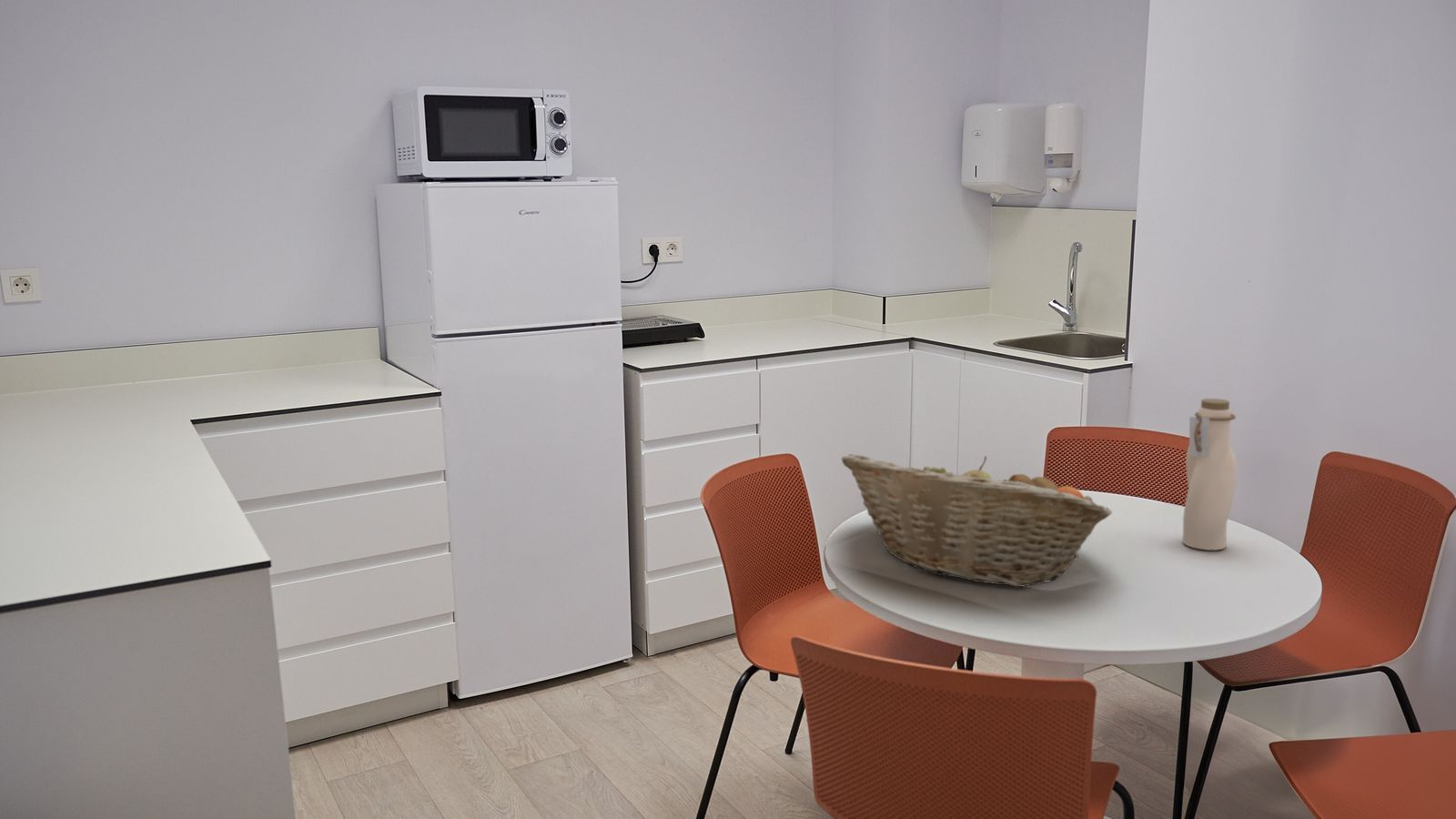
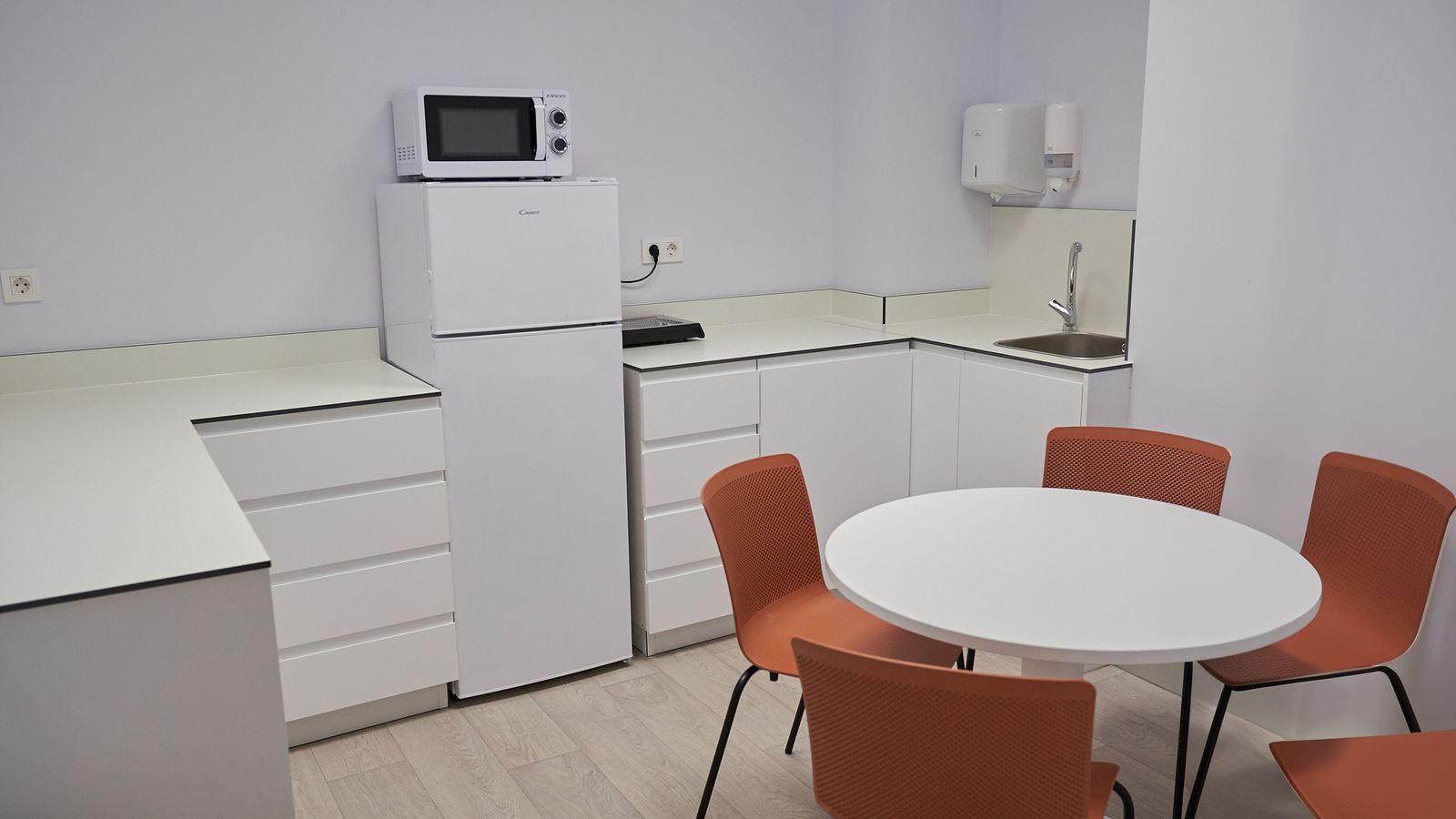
- water bottle [1182,398,1238,551]
- fruit basket [841,453,1113,588]
